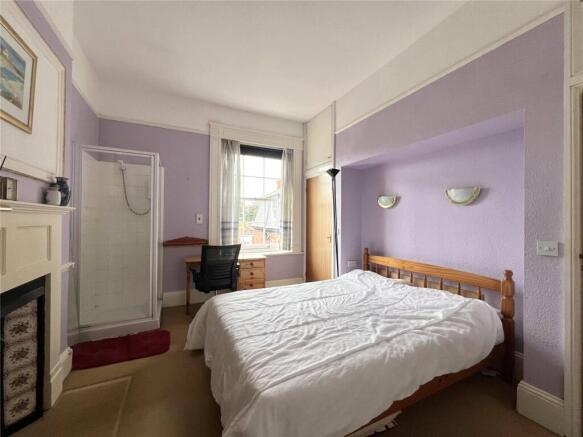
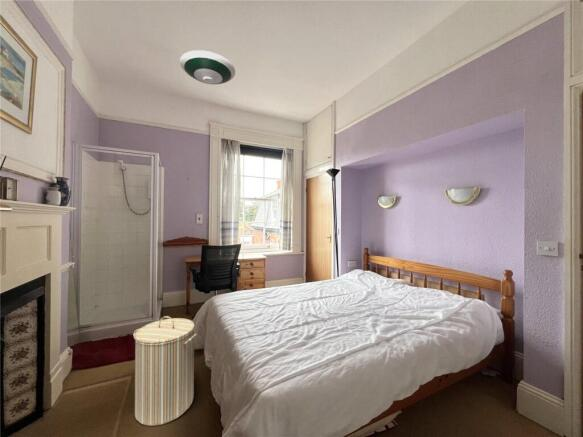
+ laundry hamper [133,315,198,427]
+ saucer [179,49,236,85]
